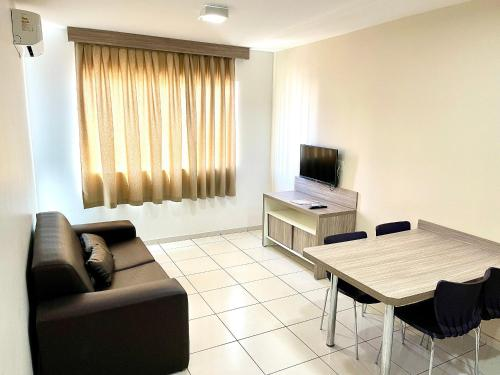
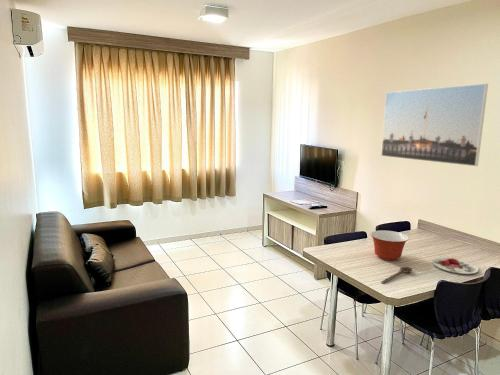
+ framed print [380,83,489,167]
+ plate [431,257,480,275]
+ mixing bowl [370,230,410,262]
+ wooden spoon [380,266,414,284]
